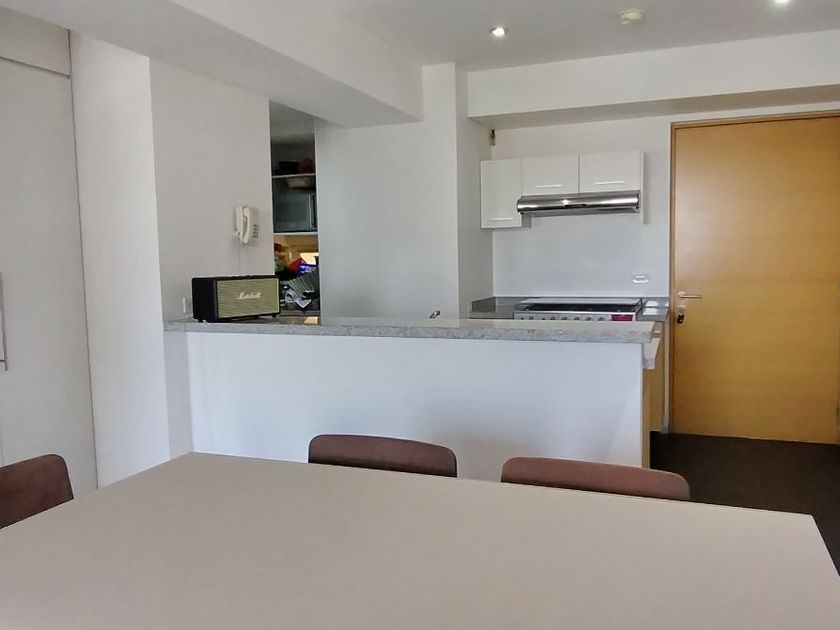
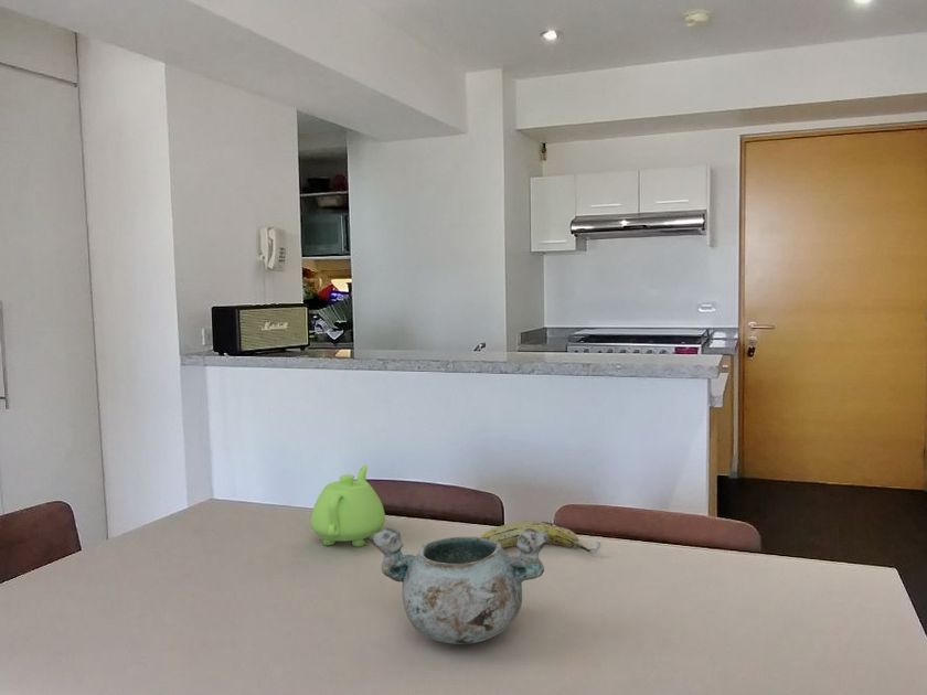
+ decorative bowl [369,527,548,645]
+ fruit [480,520,601,555]
+ teapot [310,464,386,547]
